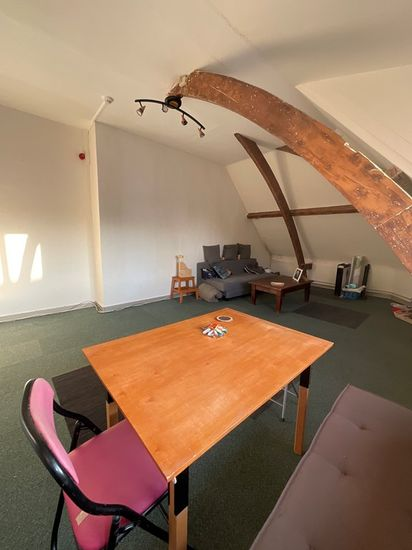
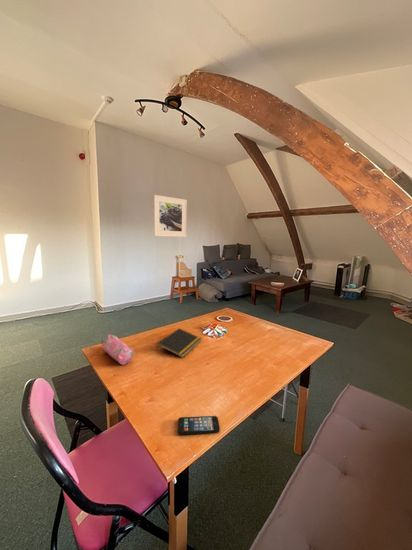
+ notepad [156,327,203,358]
+ pencil case [100,334,135,365]
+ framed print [153,194,188,238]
+ smartphone [177,415,221,436]
